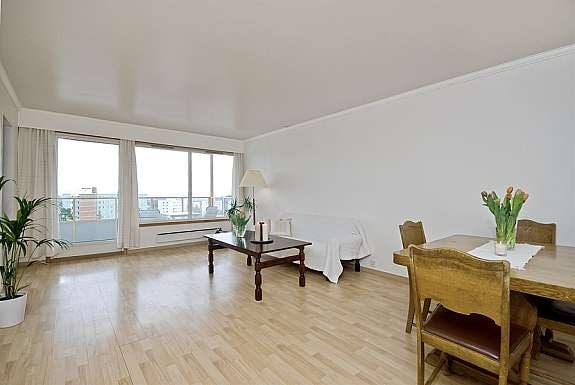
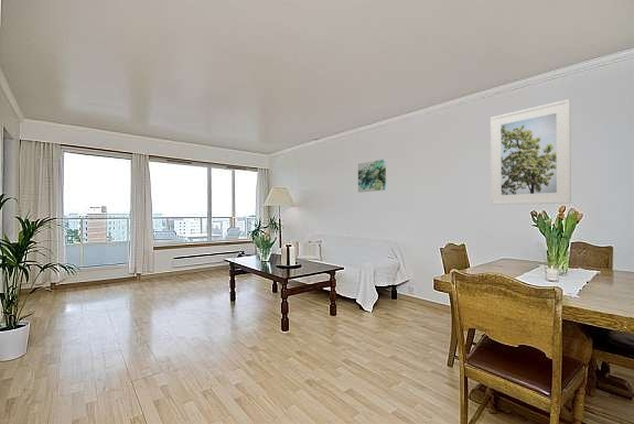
+ wall art [357,159,387,194]
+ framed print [490,98,572,206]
